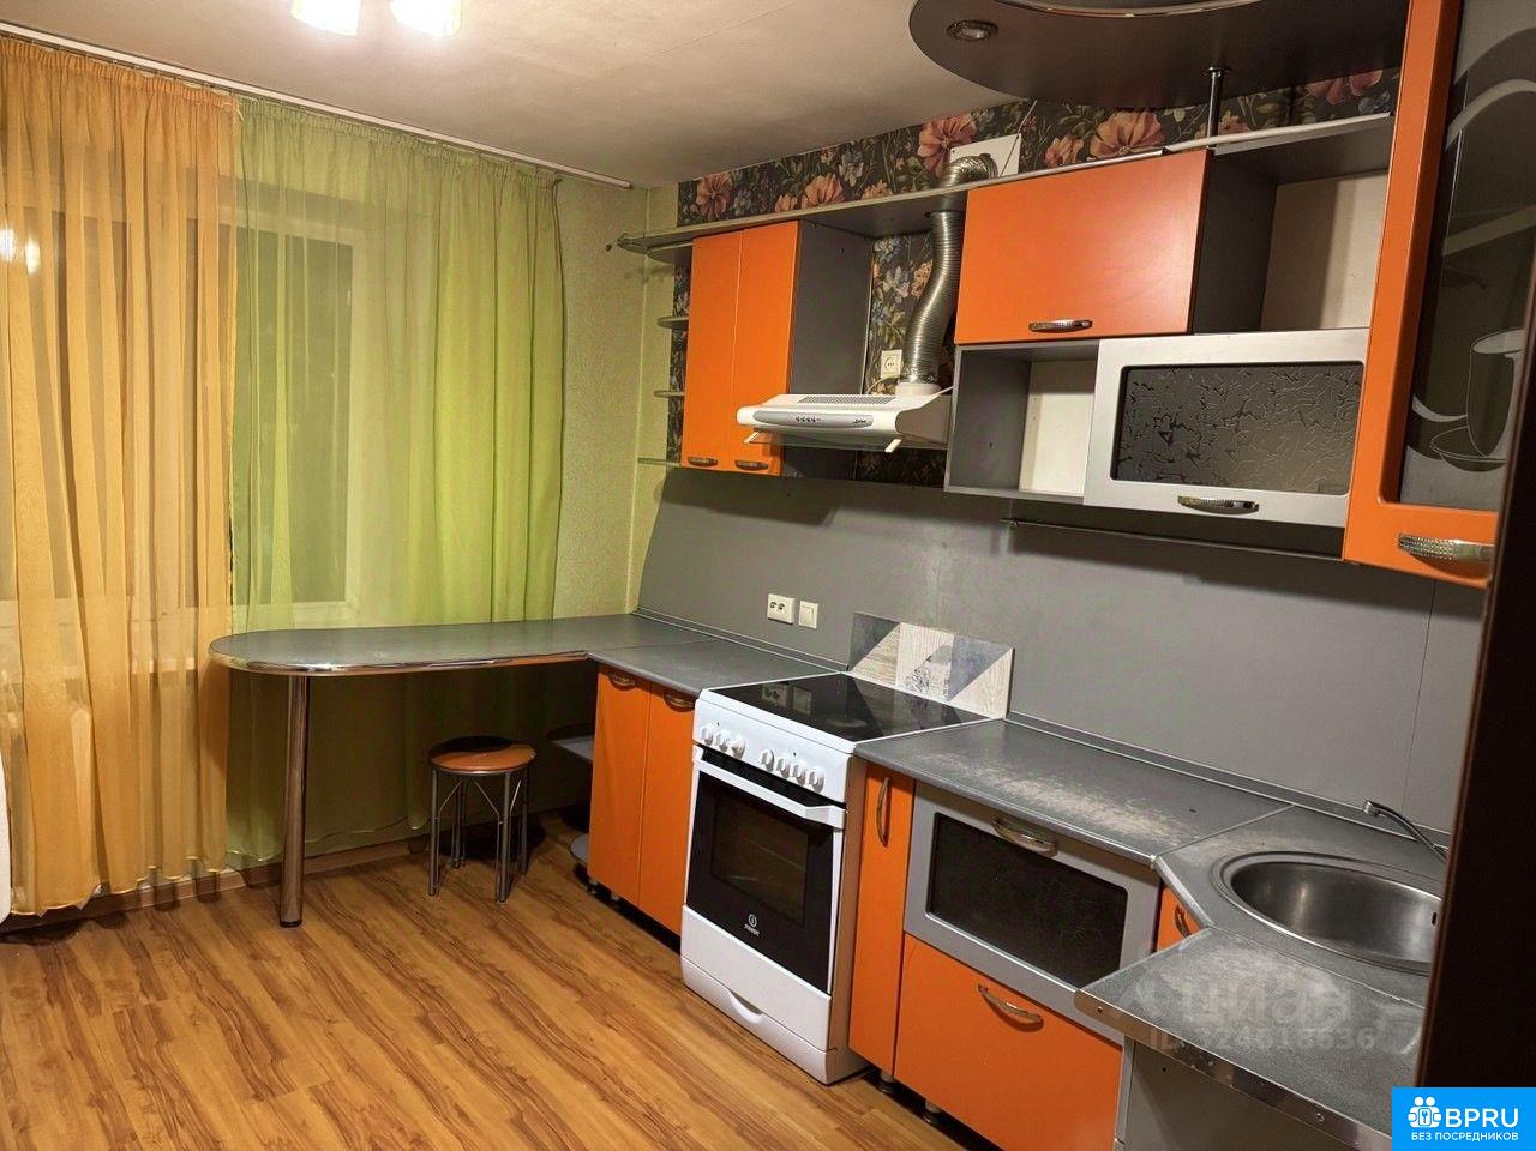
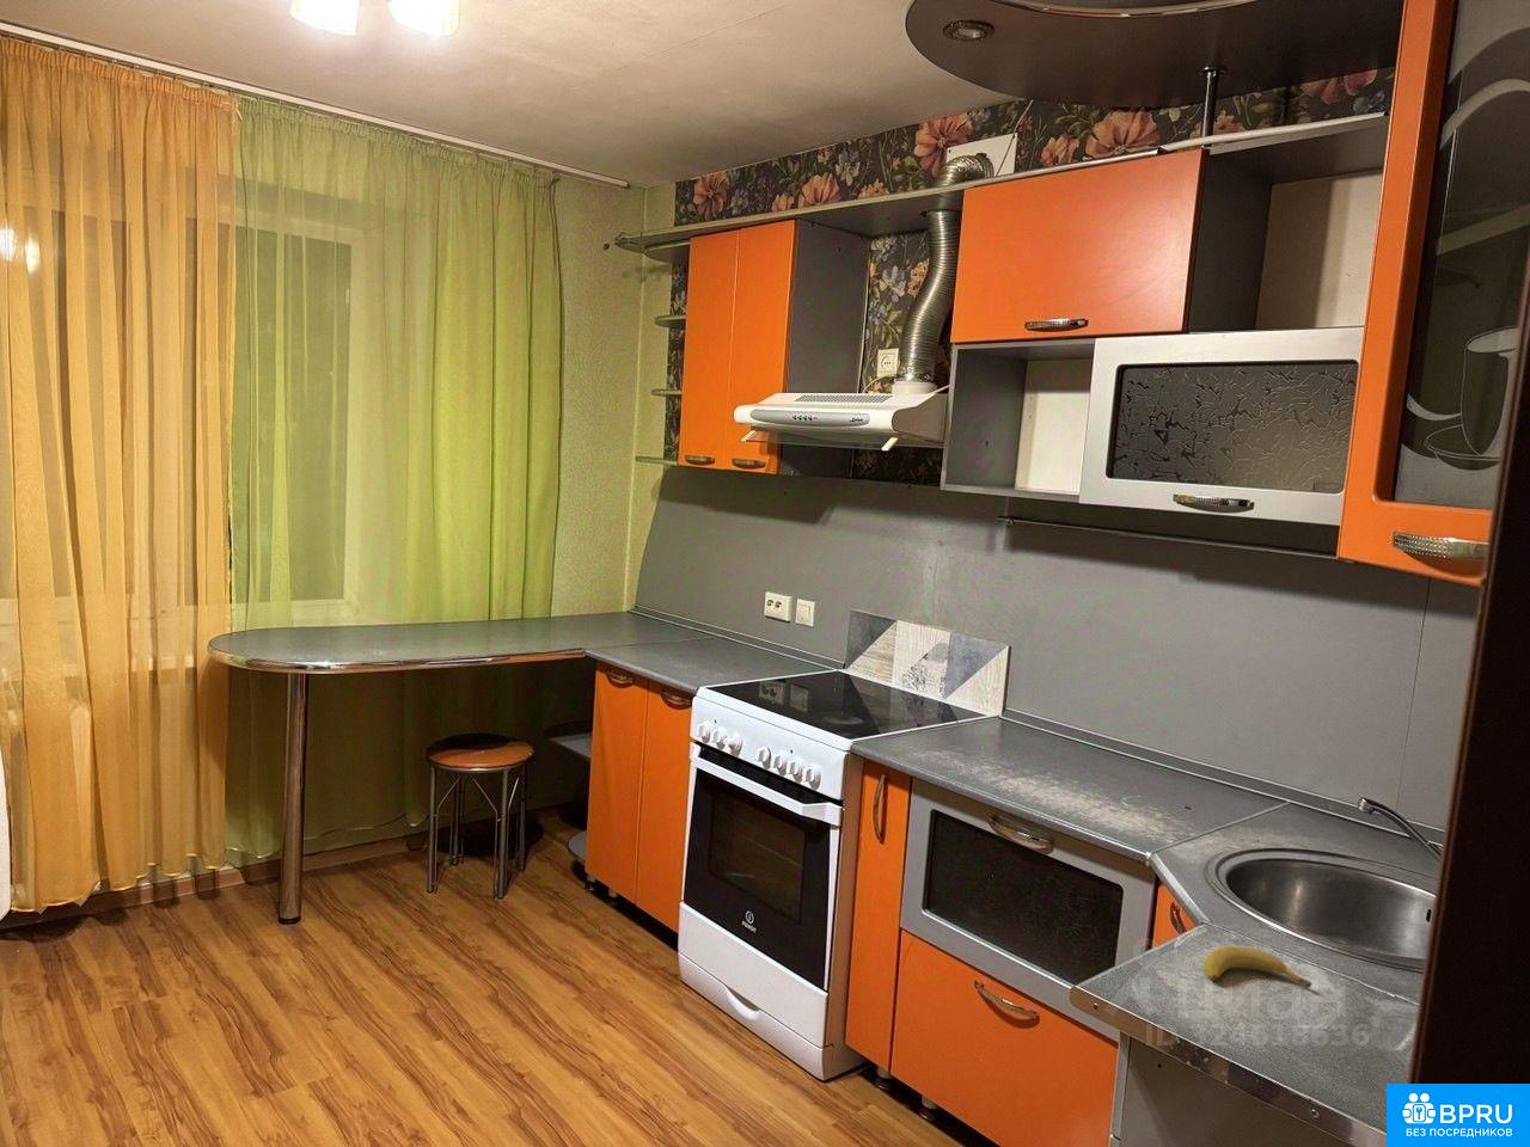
+ fruit [1202,945,1313,989]
